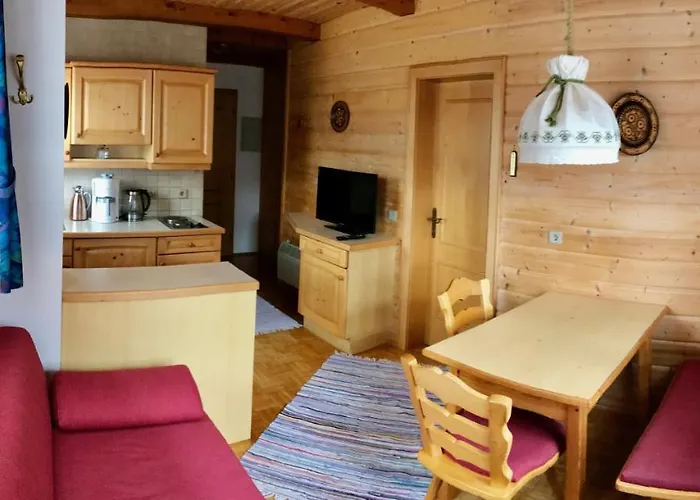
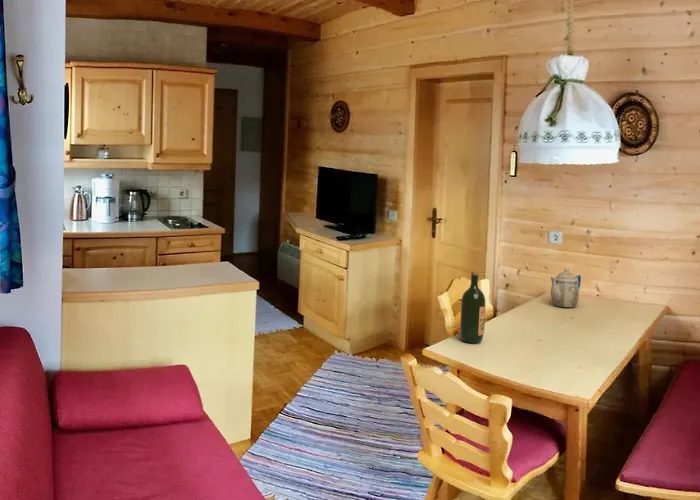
+ wine bottle [459,270,487,344]
+ teapot [550,268,582,308]
